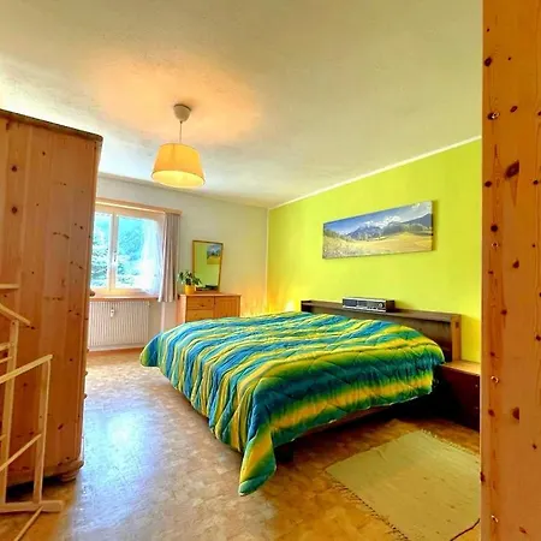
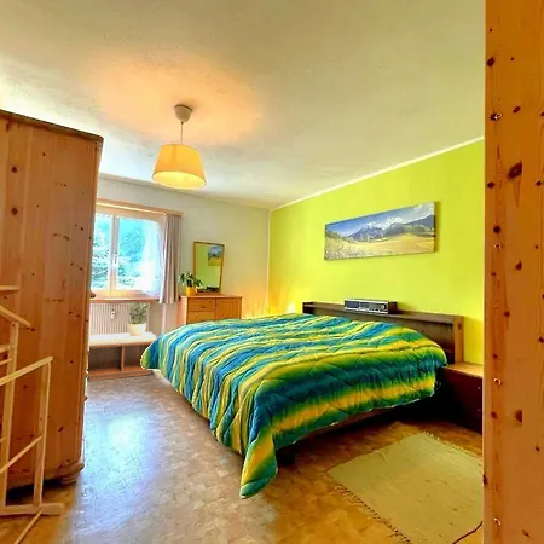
+ potted plant [126,301,150,336]
+ bench [87,331,158,382]
